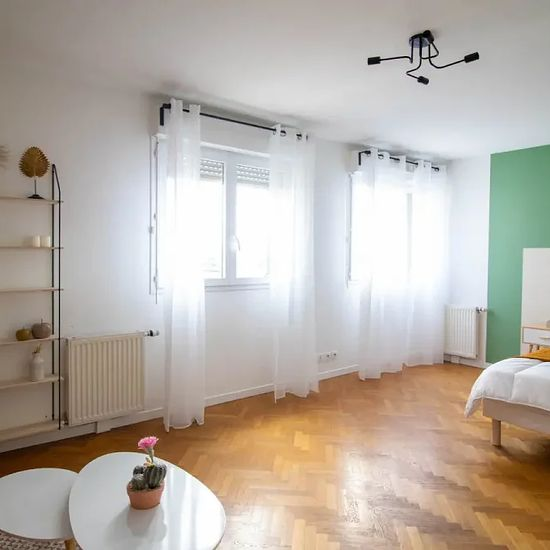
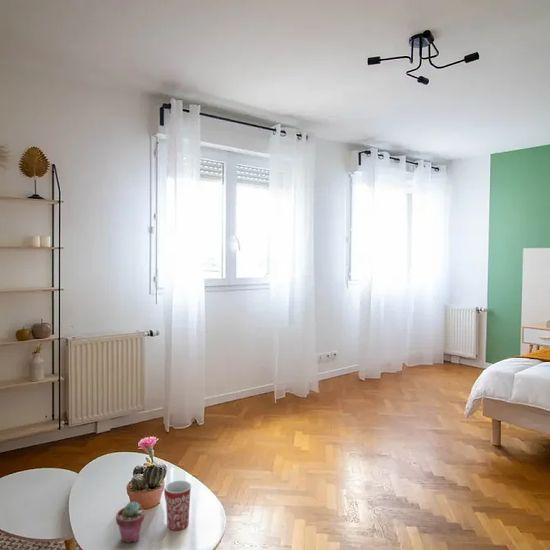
+ mug [163,480,192,531]
+ potted succulent [115,501,146,544]
